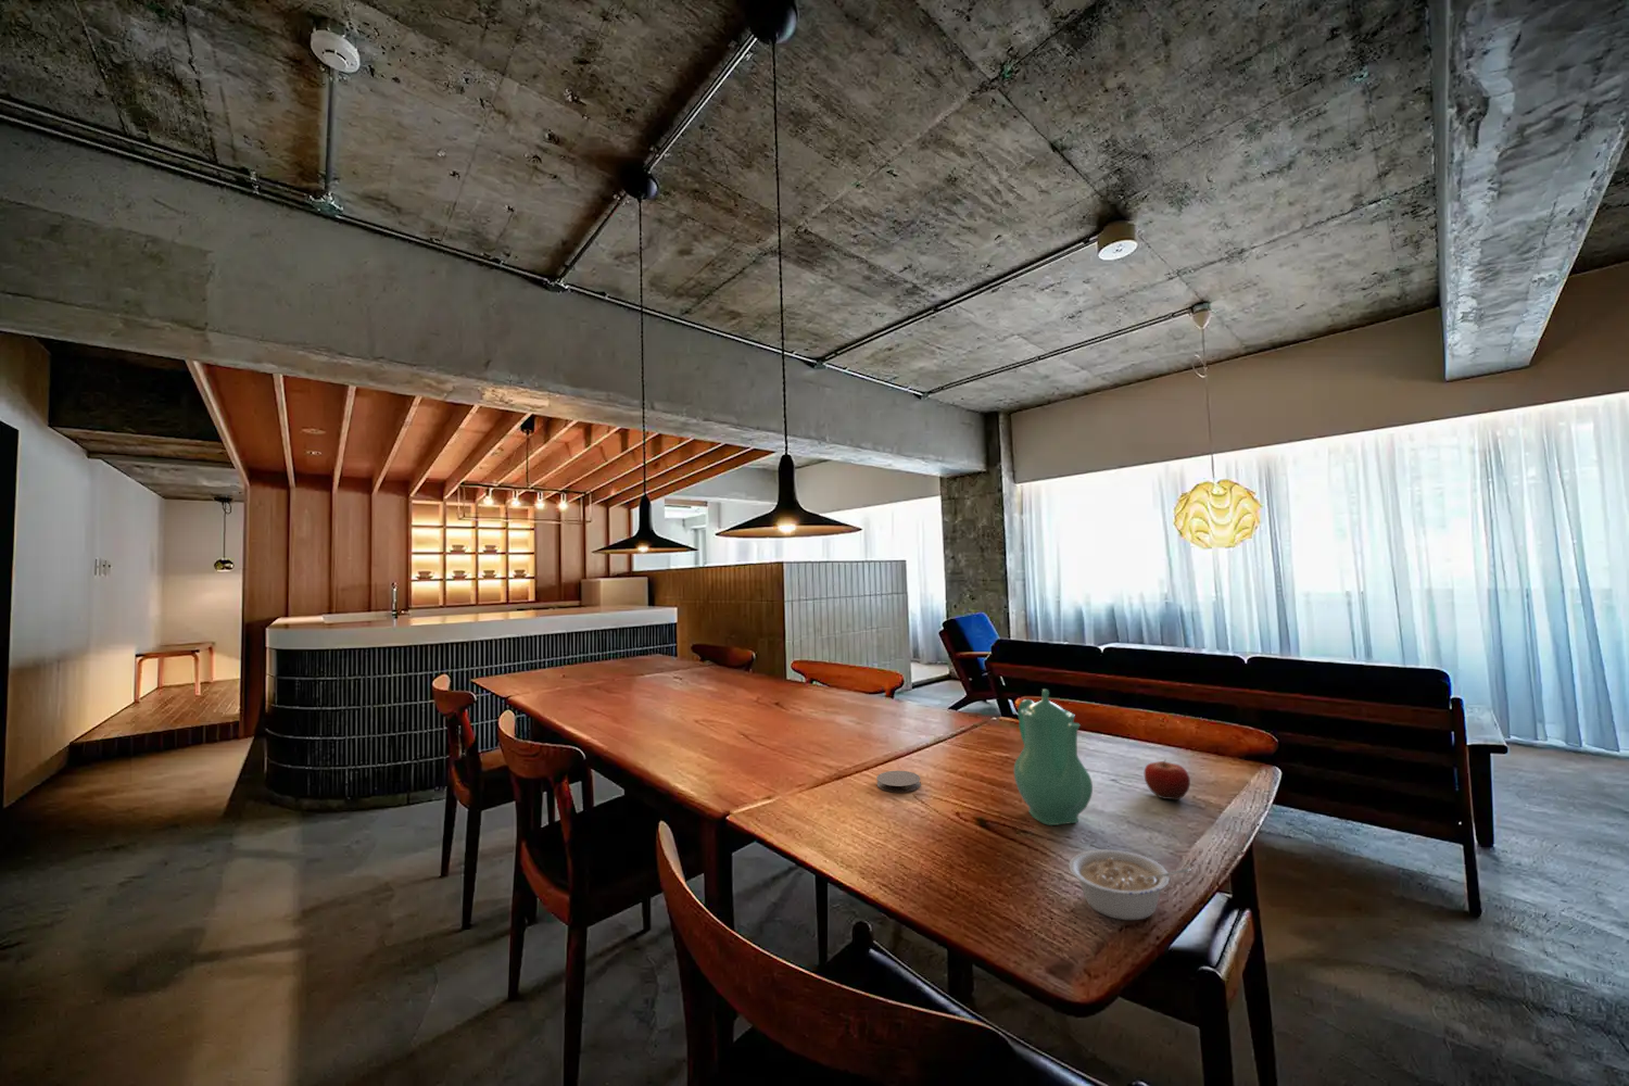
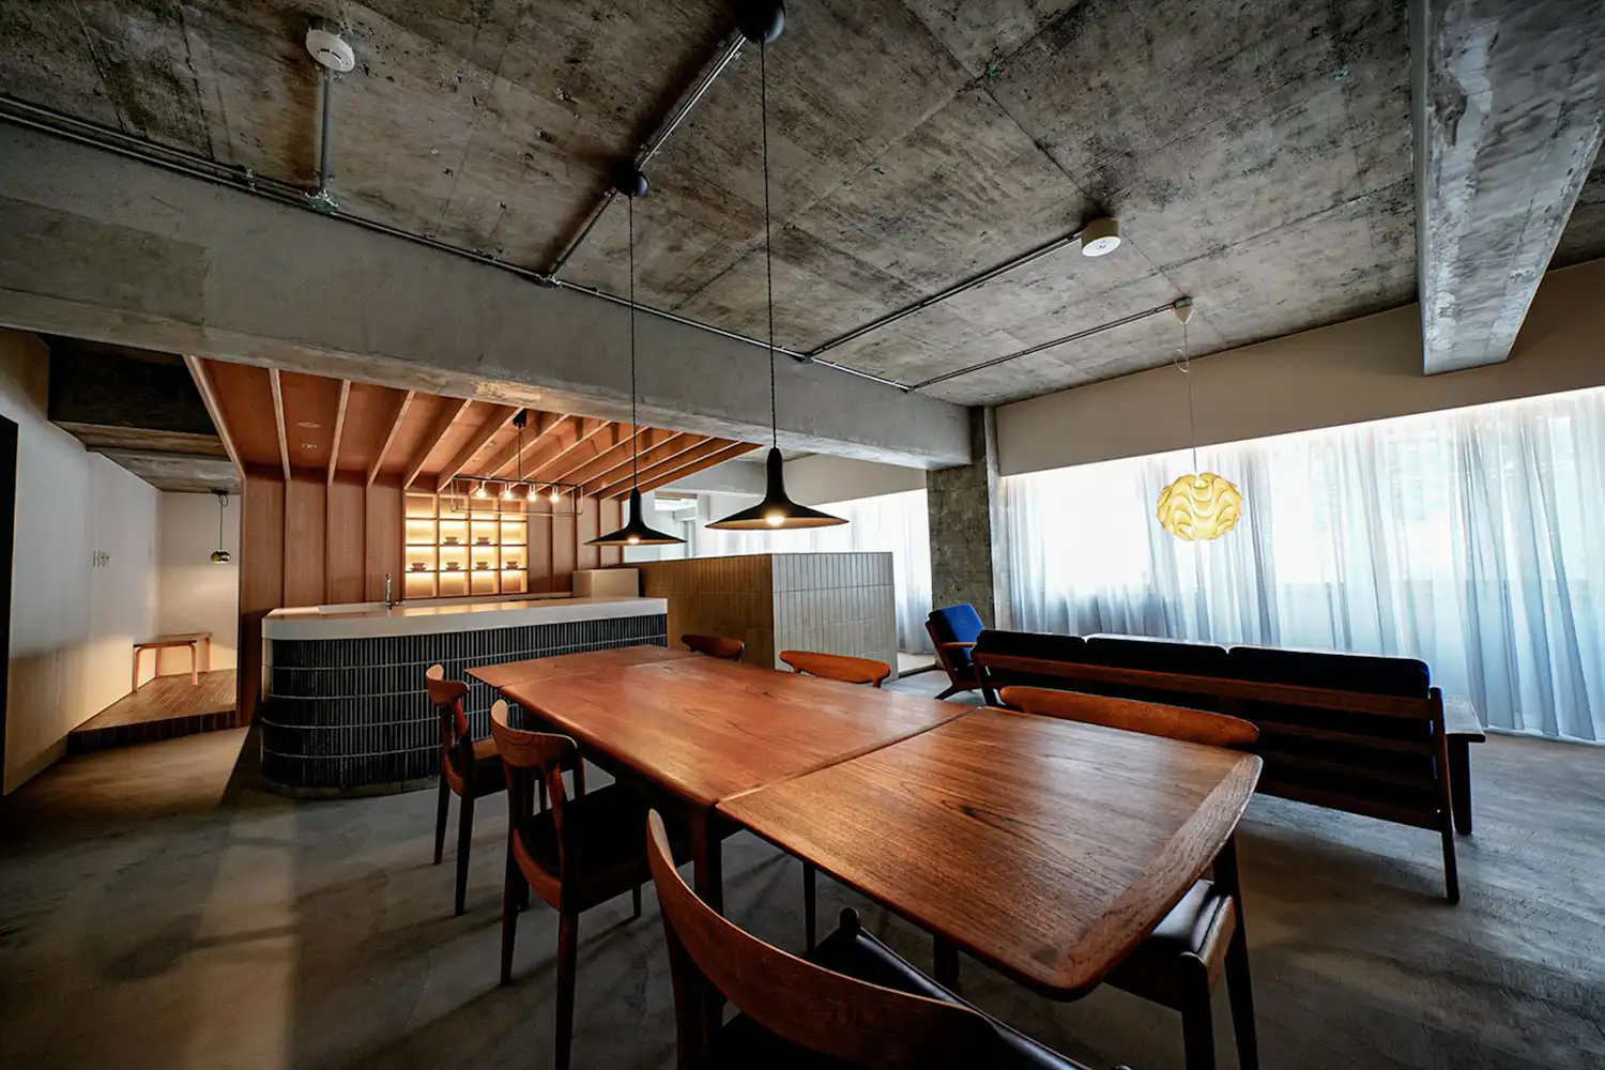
- teapot [1013,688,1093,827]
- coaster [875,770,922,794]
- fruit [1143,758,1191,800]
- legume [1069,848,1191,921]
